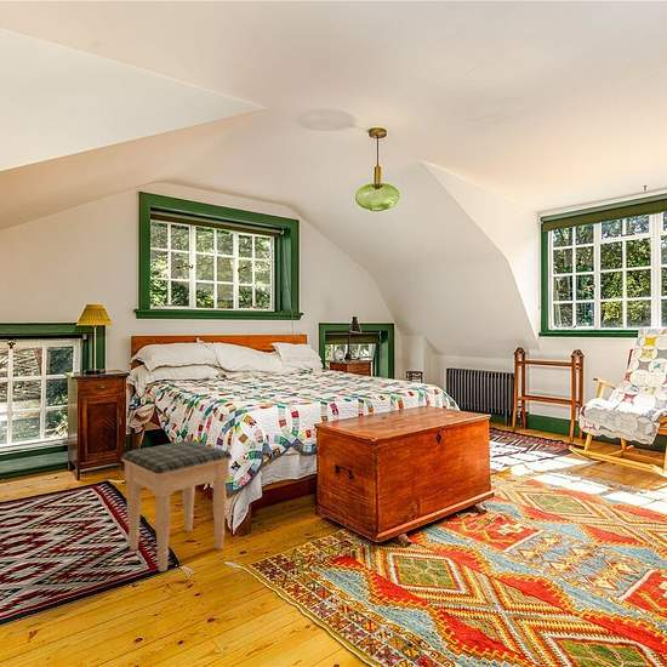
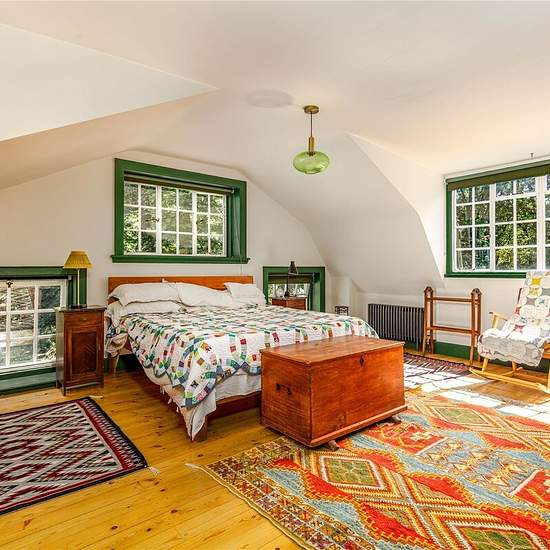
- footstool [120,439,233,572]
